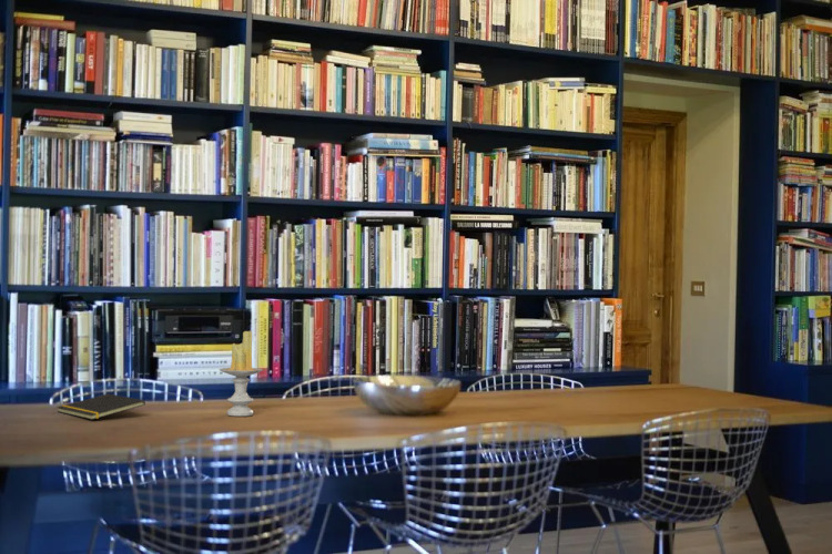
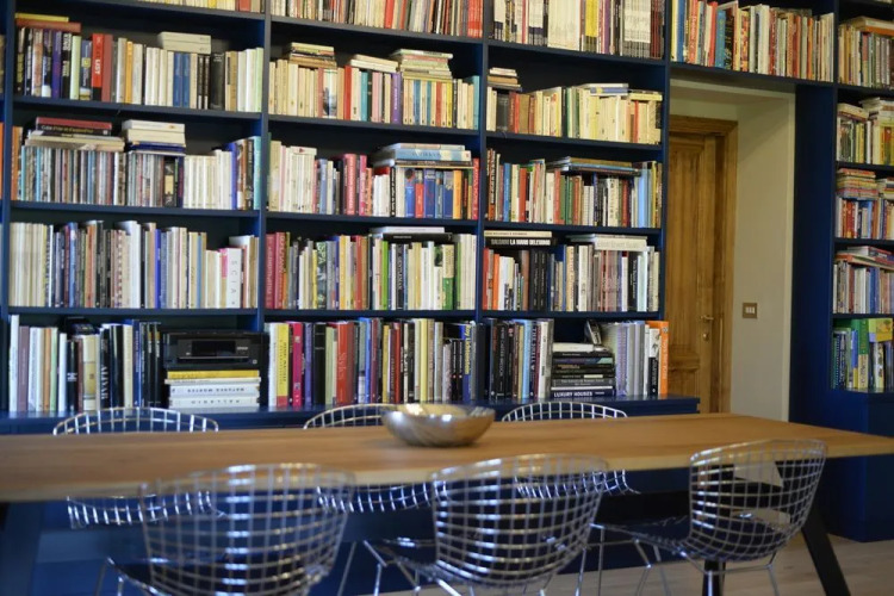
- candle [219,330,264,417]
- notepad [55,392,146,421]
